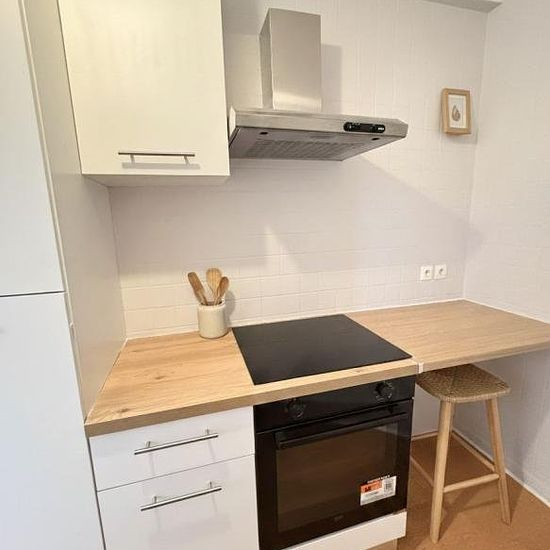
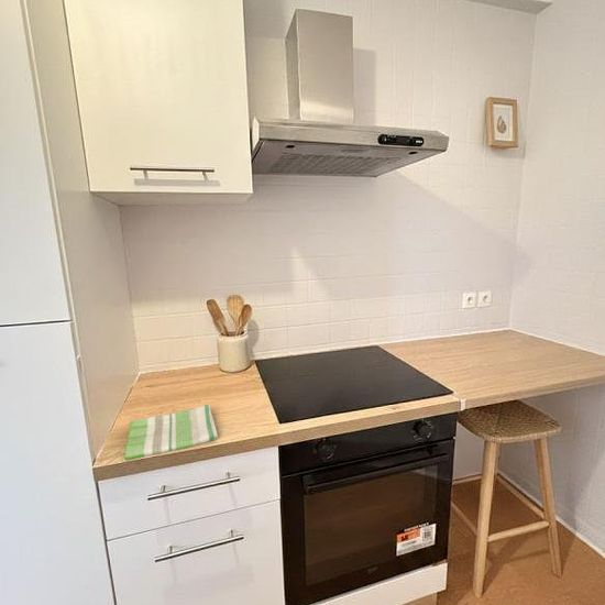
+ dish towel [123,403,219,461]
